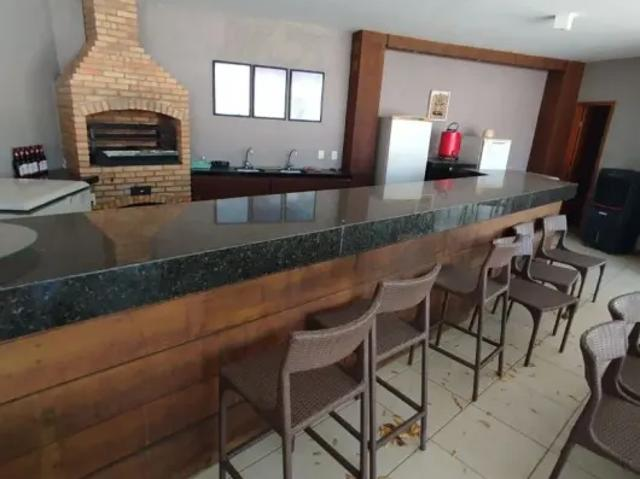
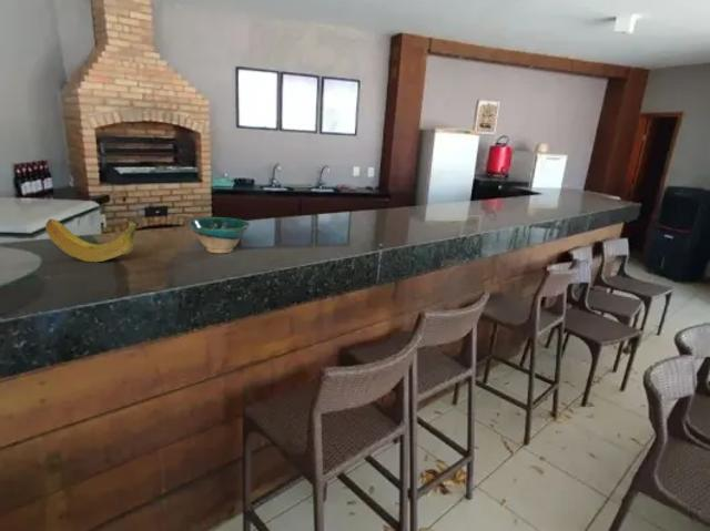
+ bowl [187,216,251,254]
+ fruit [44,218,140,263]
